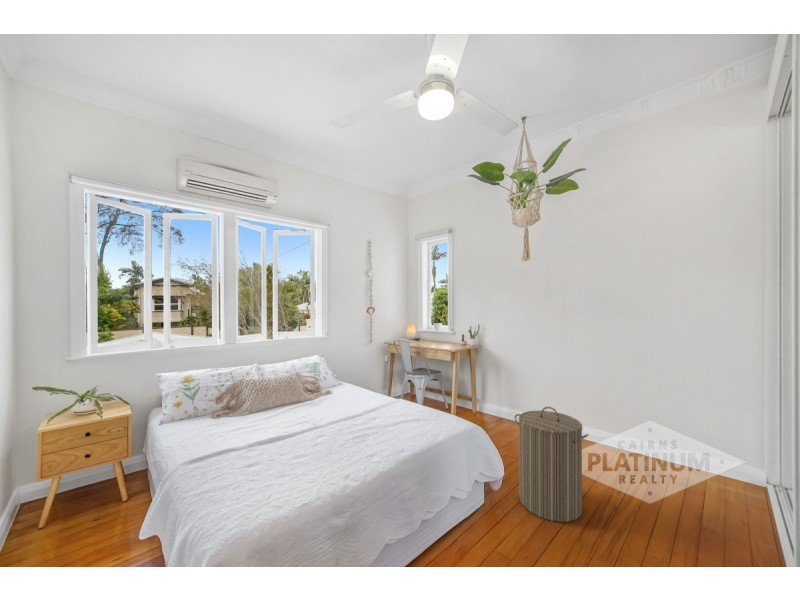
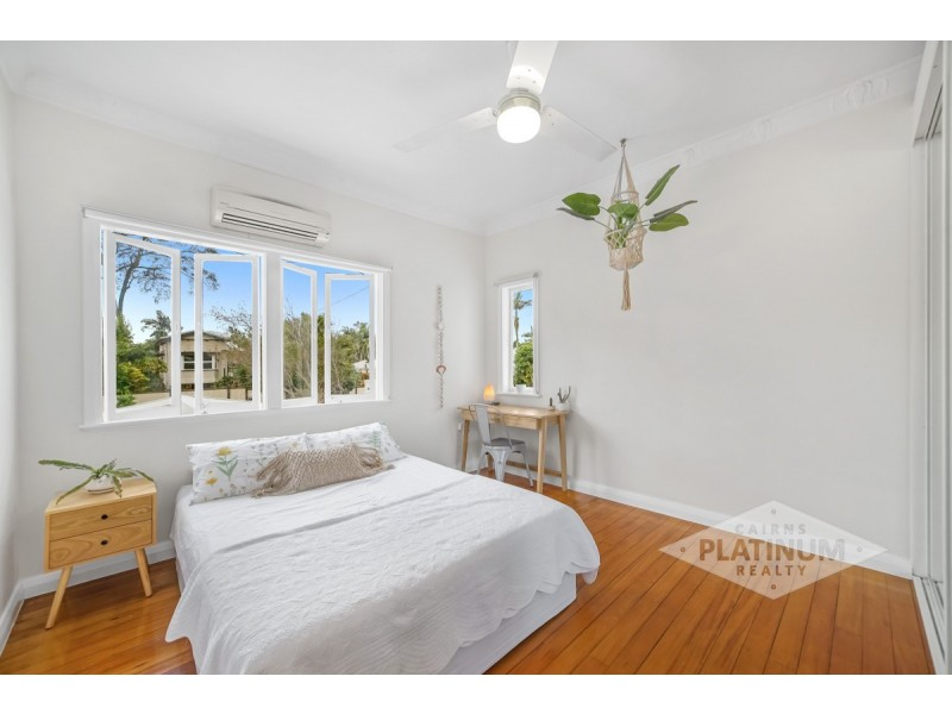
- laundry hamper [514,406,589,523]
